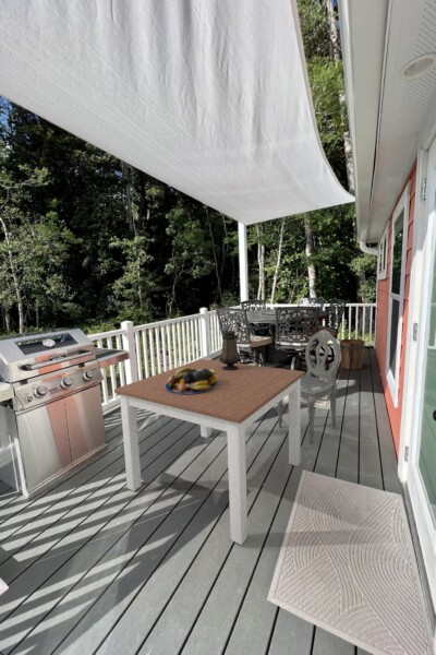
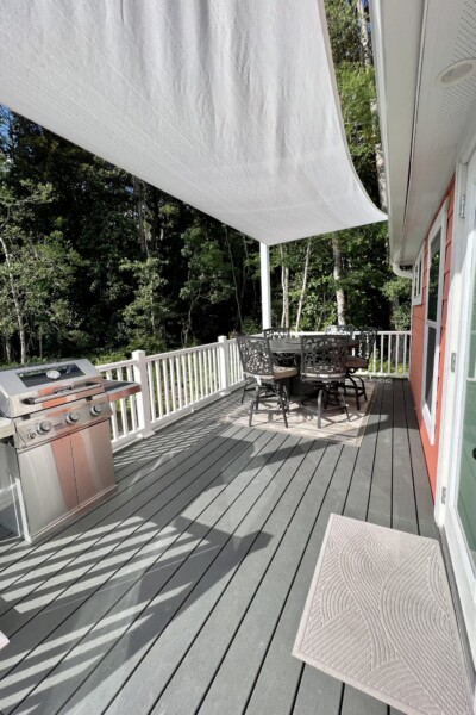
- lantern [218,330,242,370]
- fruit bowl [165,368,218,394]
- dining table [113,358,306,546]
- dining chair [277,329,341,444]
- bucket [338,338,366,370]
